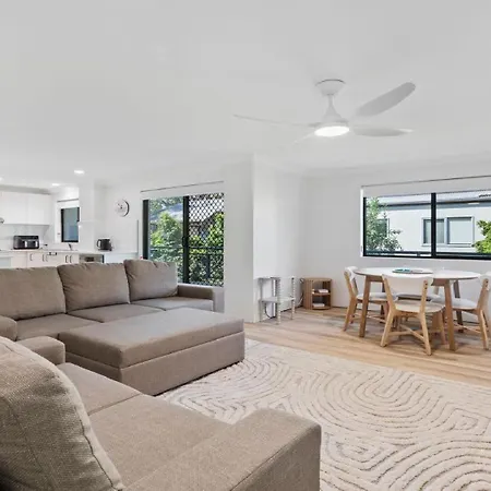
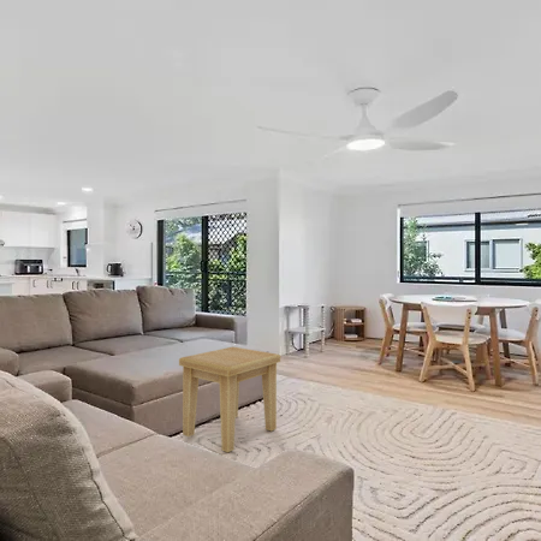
+ side table [178,346,281,453]
